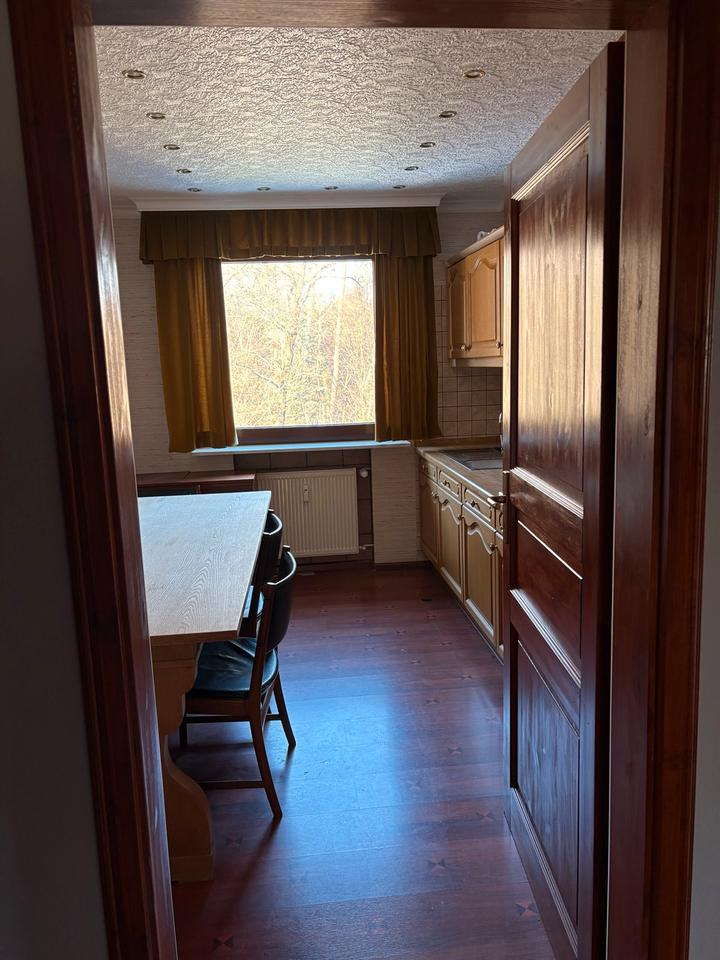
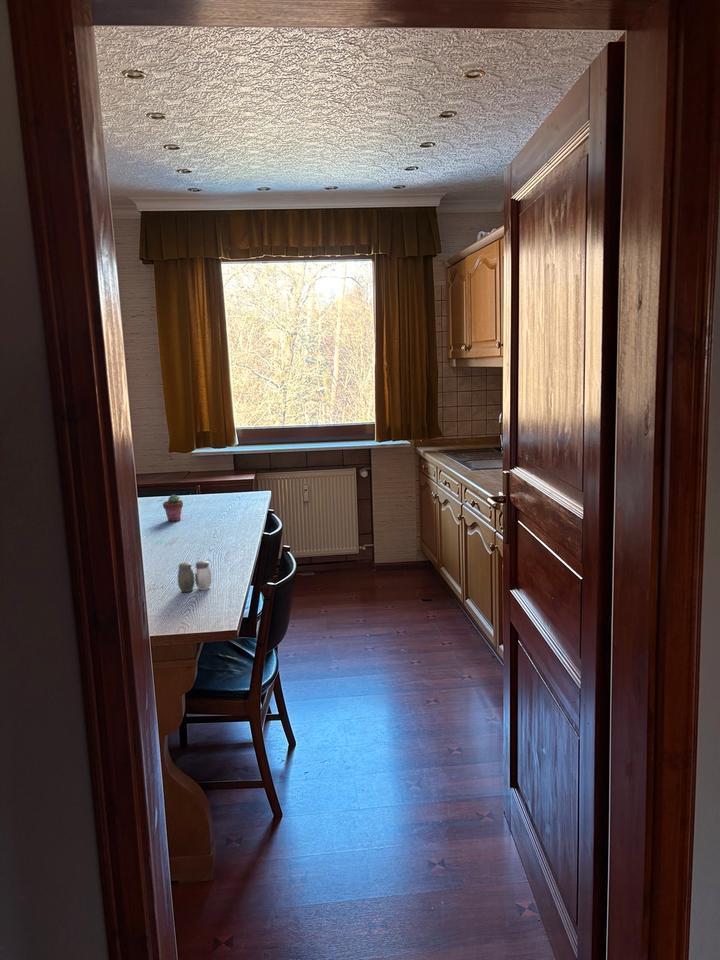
+ potted succulent [162,494,184,522]
+ salt and pepper shaker [177,560,212,593]
